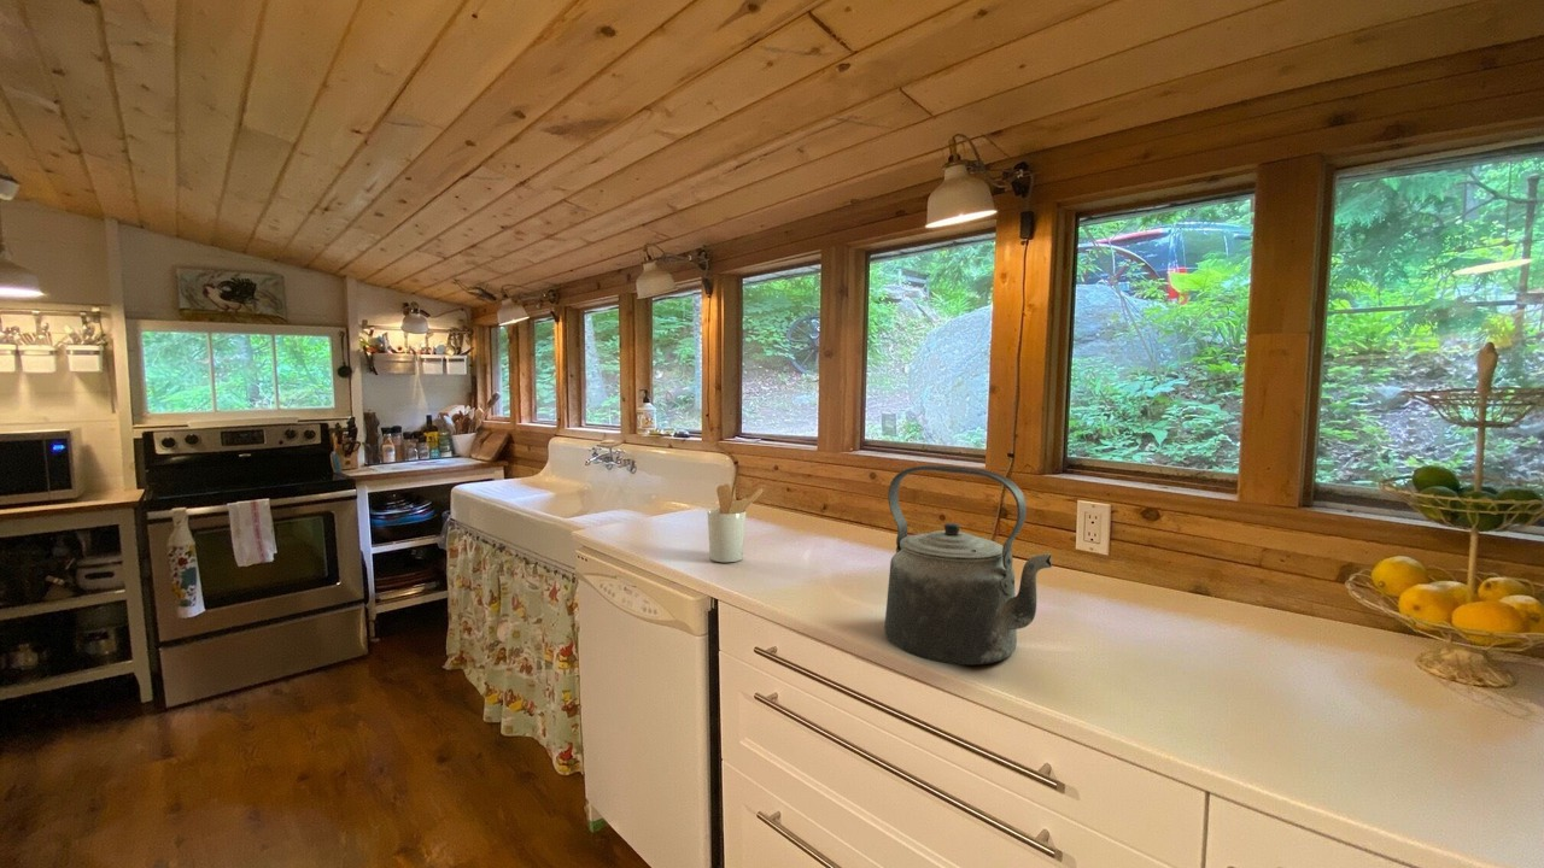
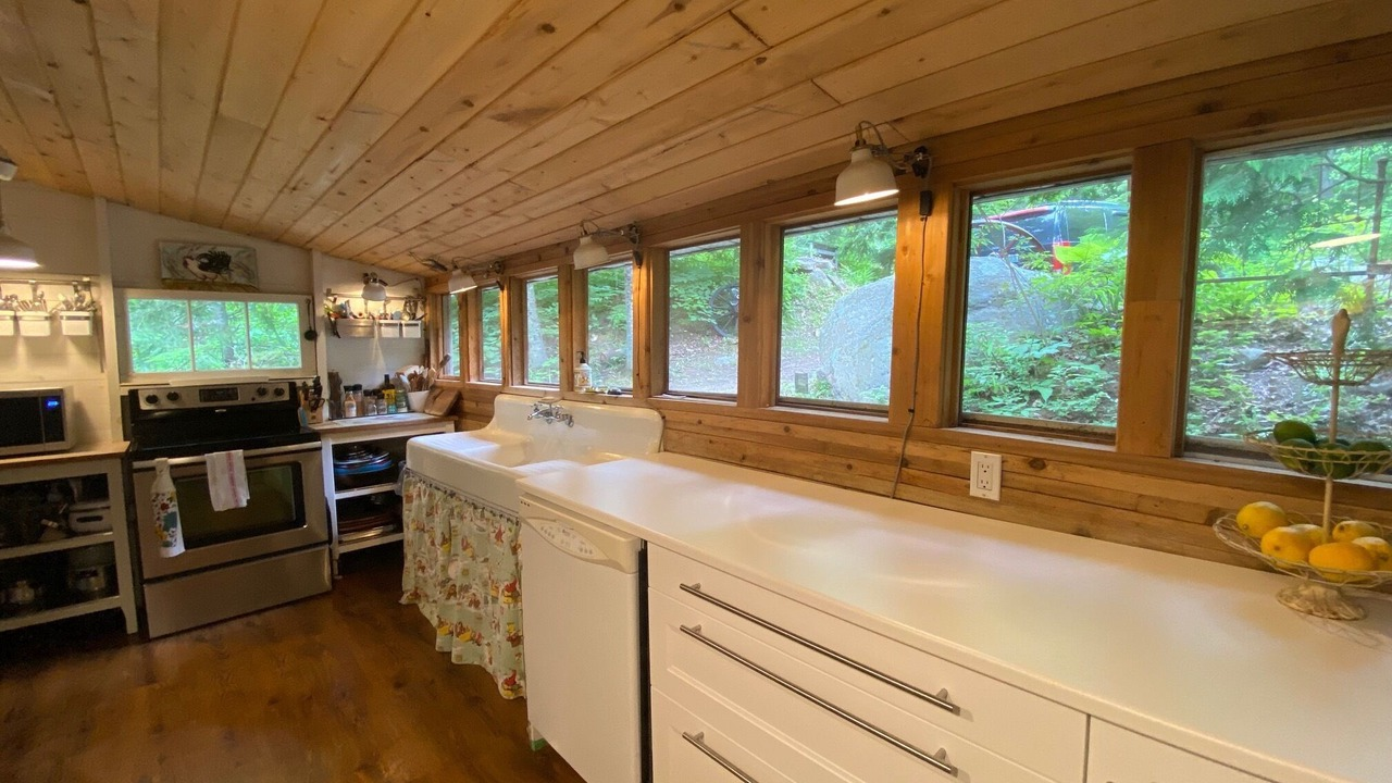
- kettle [883,464,1053,667]
- utensil holder [706,483,765,563]
